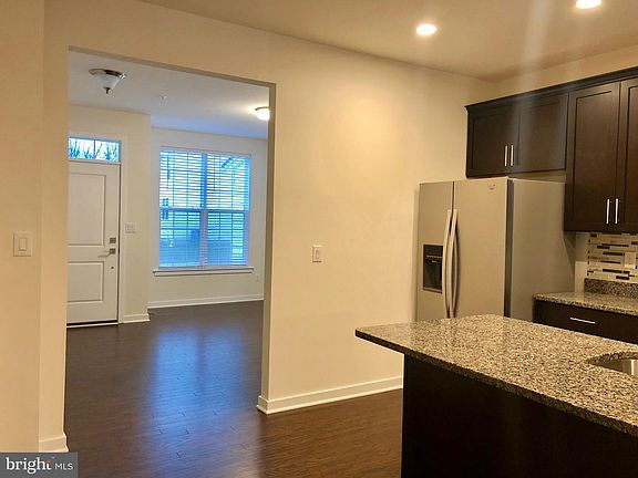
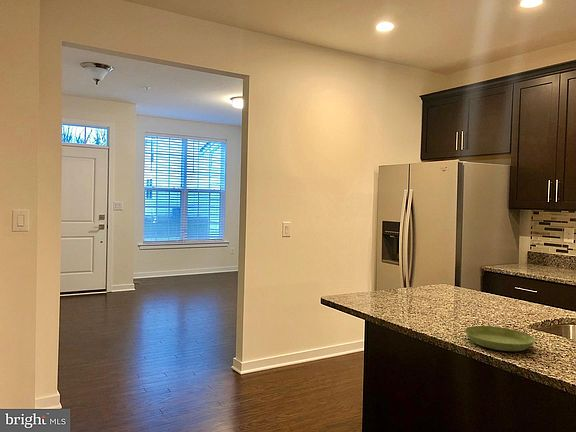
+ saucer [464,325,536,352]
